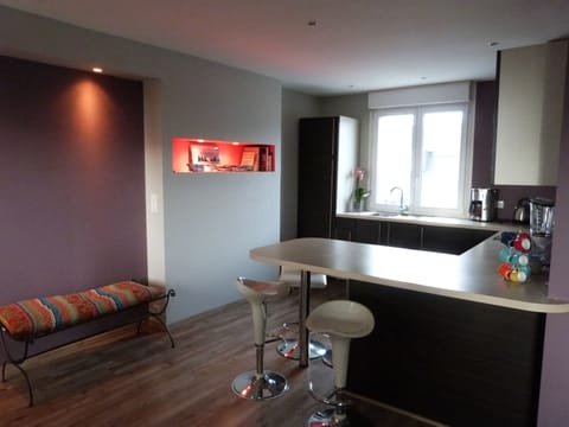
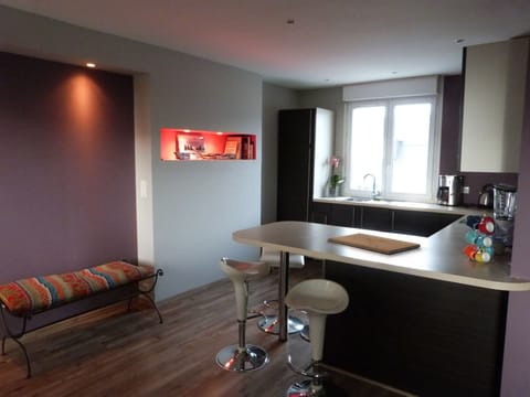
+ cutting board [327,232,422,256]
